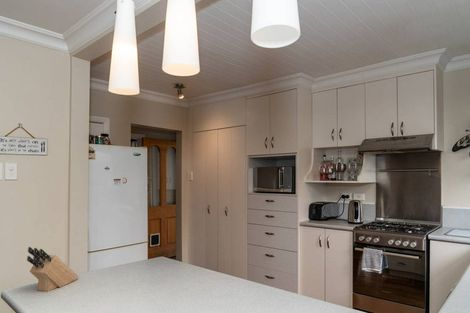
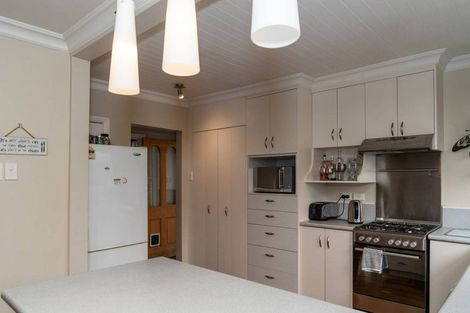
- knife block [26,246,80,292]
